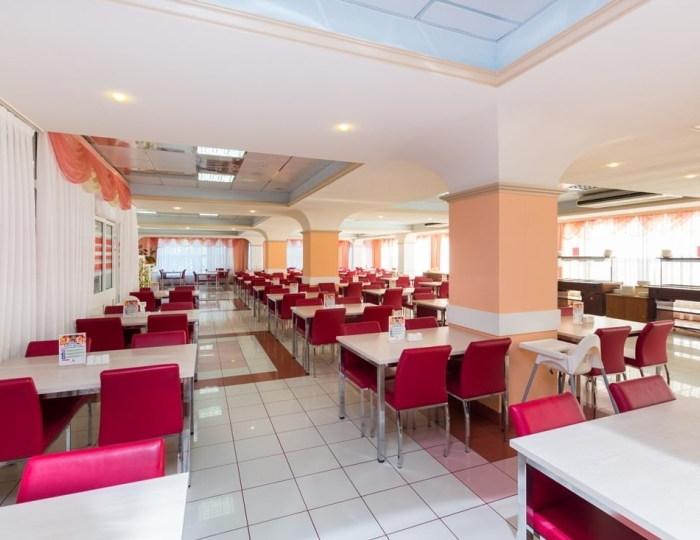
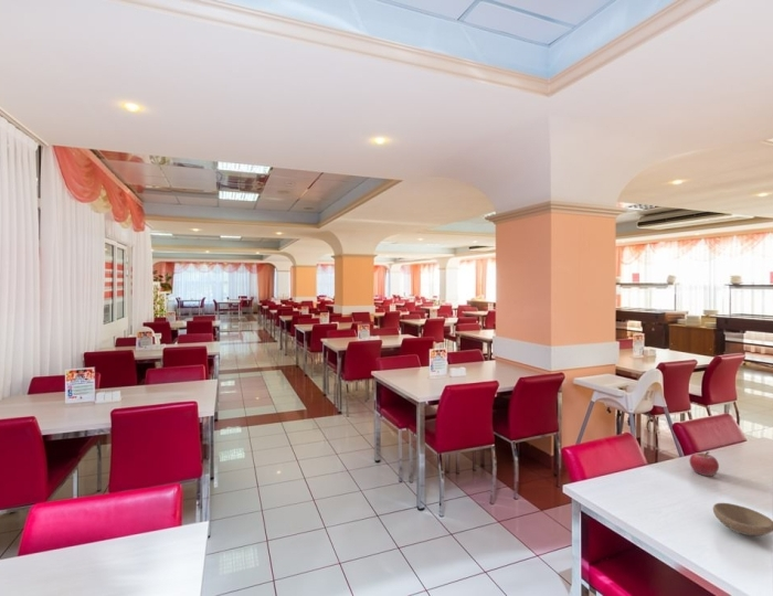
+ fruit [689,450,720,477]
+ bowl [712,502,773,536]
